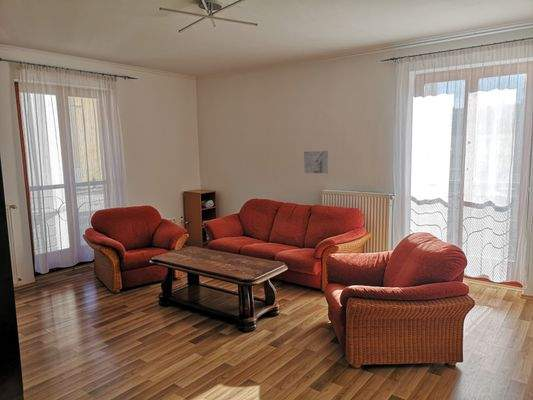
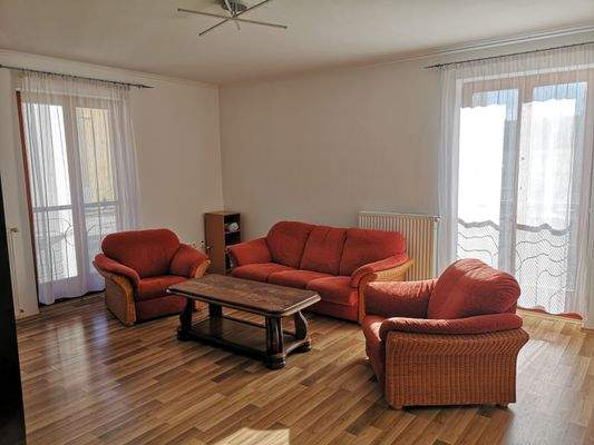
- relief sculpture [303,150,329,174]
